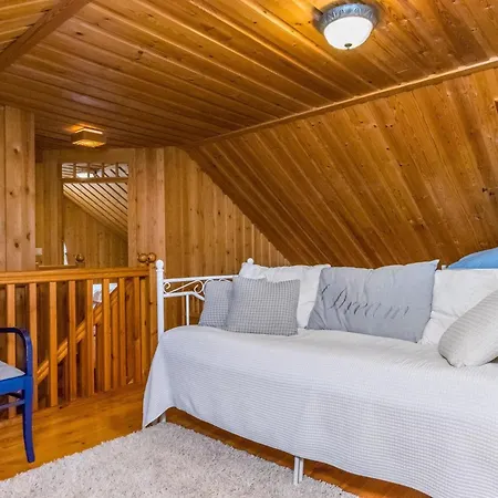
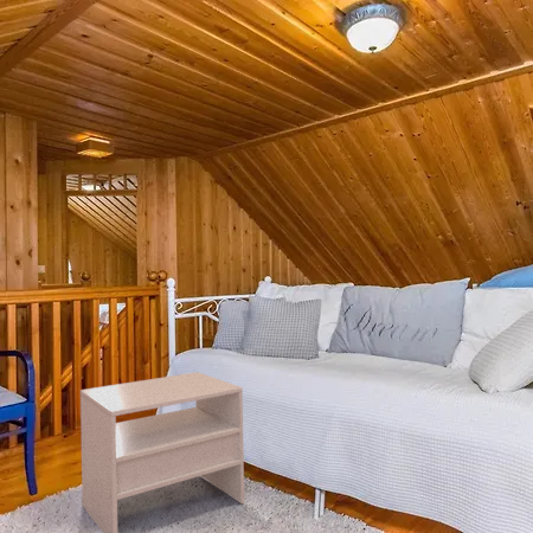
+ nightstand [79,371,245,533]
